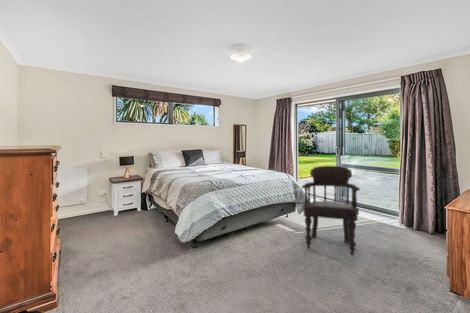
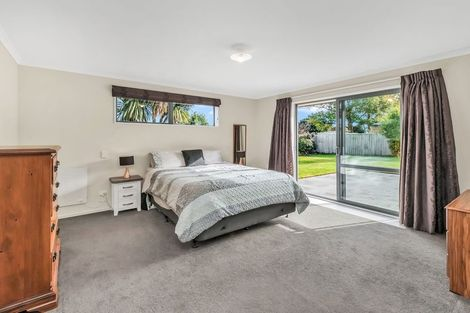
- armchair [301,165,361,256]
